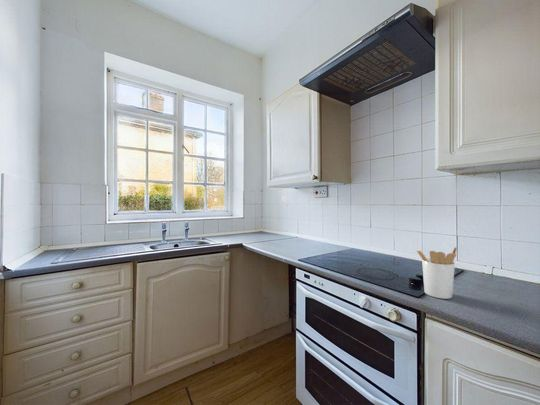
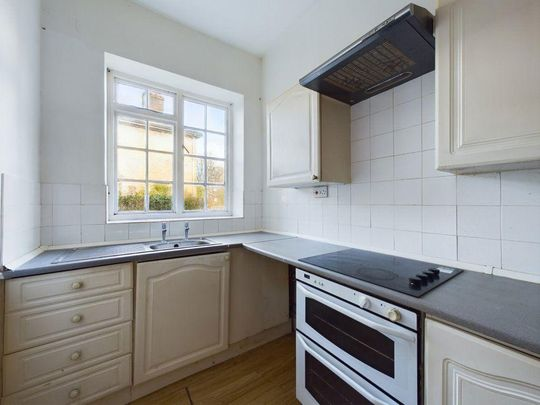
- utensil holder [415,246,458,300]
